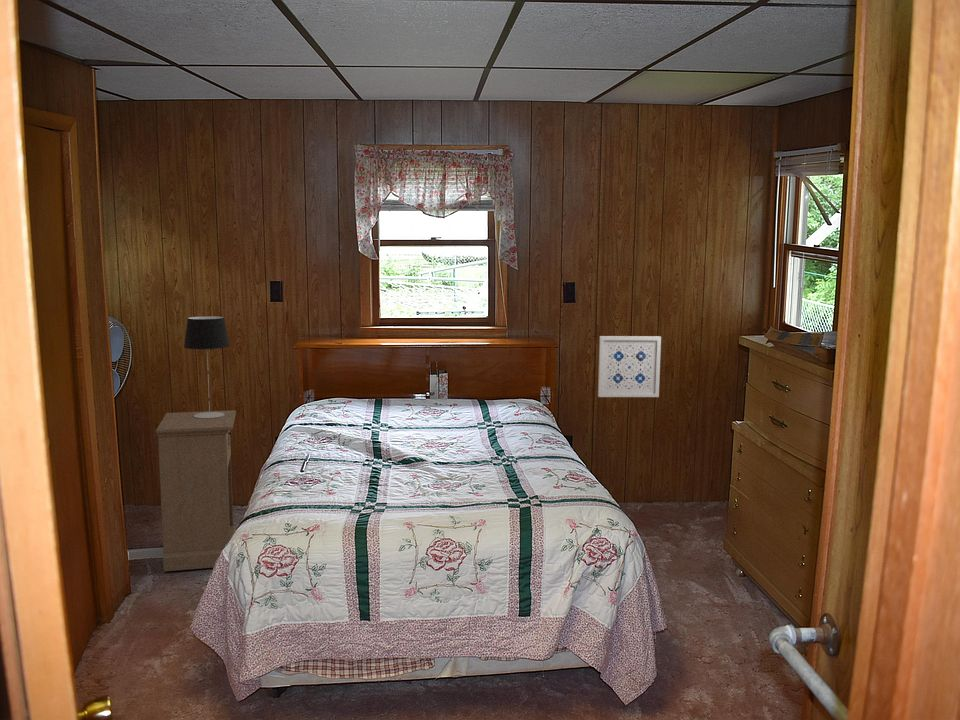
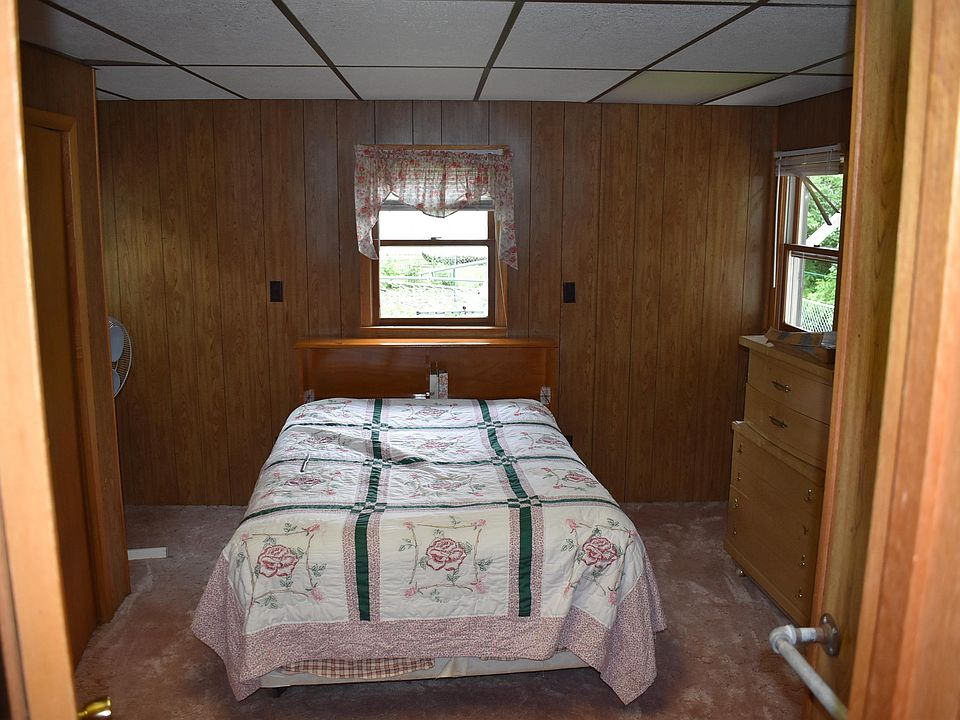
- table lamp [183,315,231,418]
- wall art [597,335,662,398]
- nightstand [155,409,237,572]
